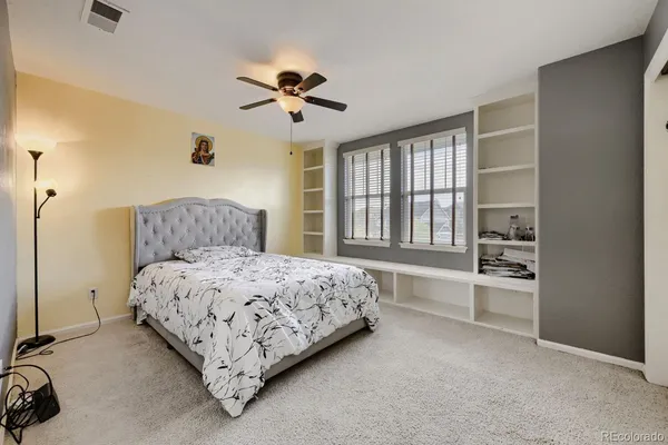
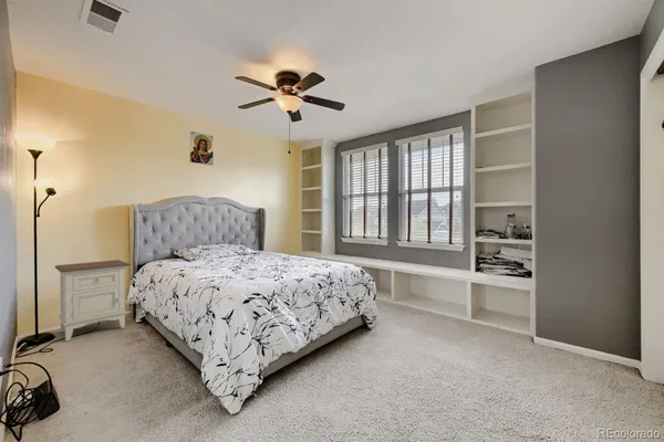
+ nightstand [54,259,132,343]
